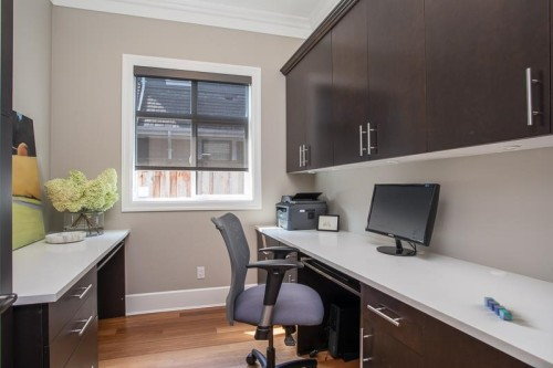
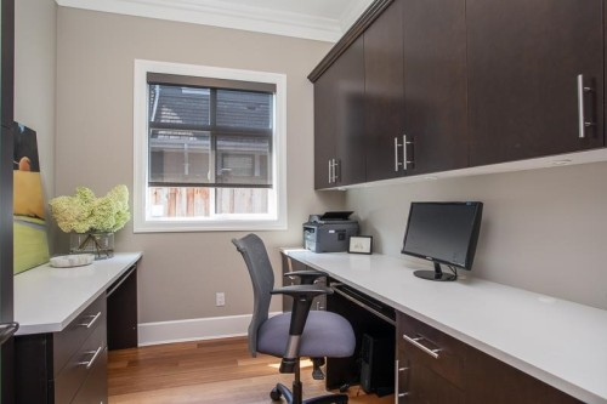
- sticky notes [483,296,513,322]
